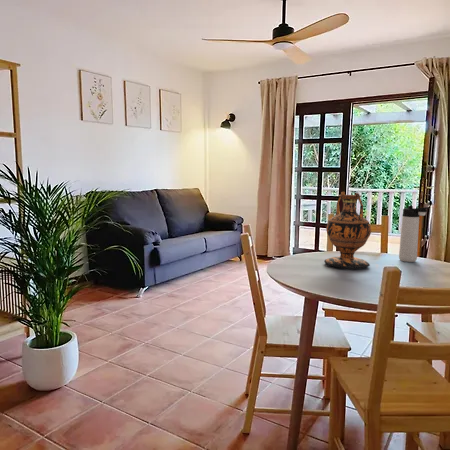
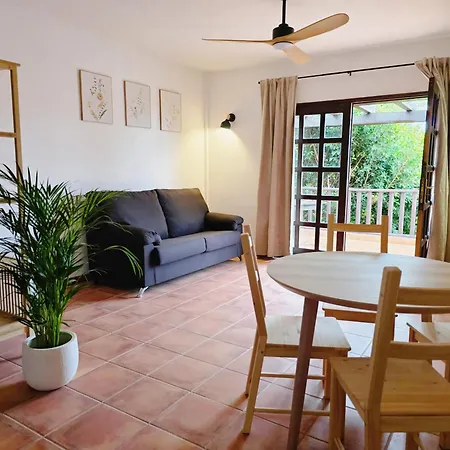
- vase [323,191,372,270]
- thermos bottle [398,205,429,263]
